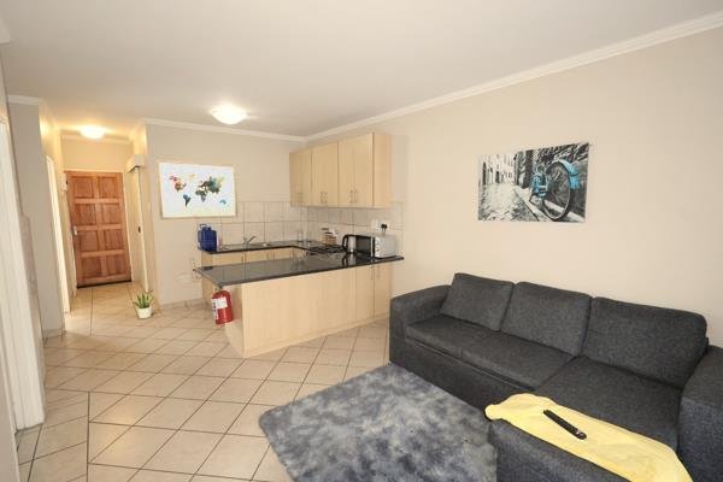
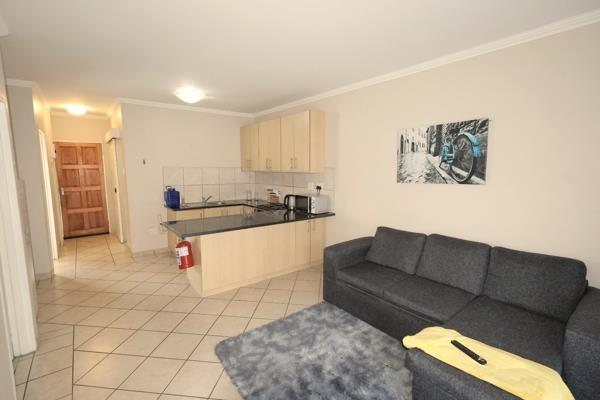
- potted plant [131,292,155,319]
- wall art [154,159,240,221]
